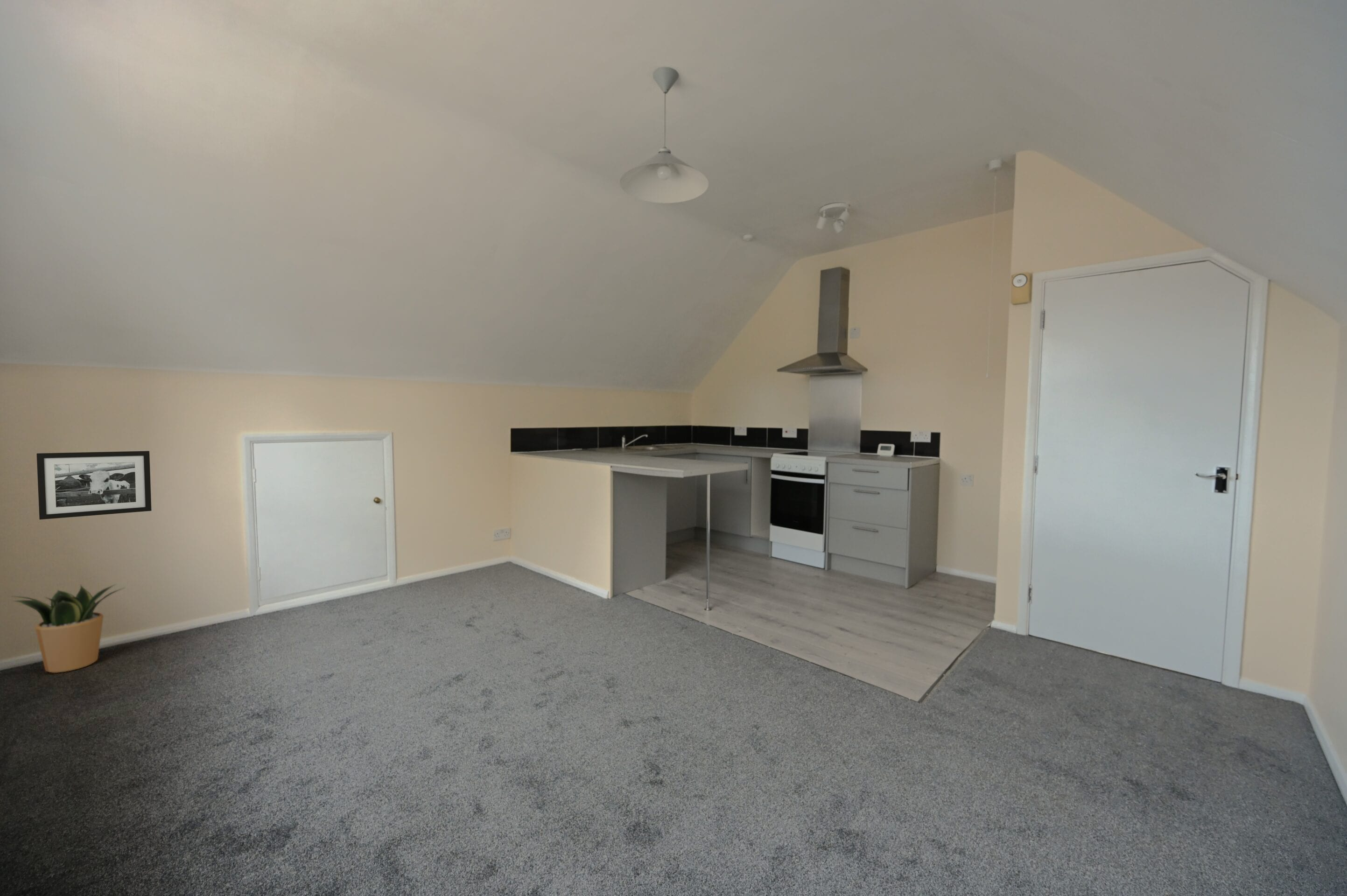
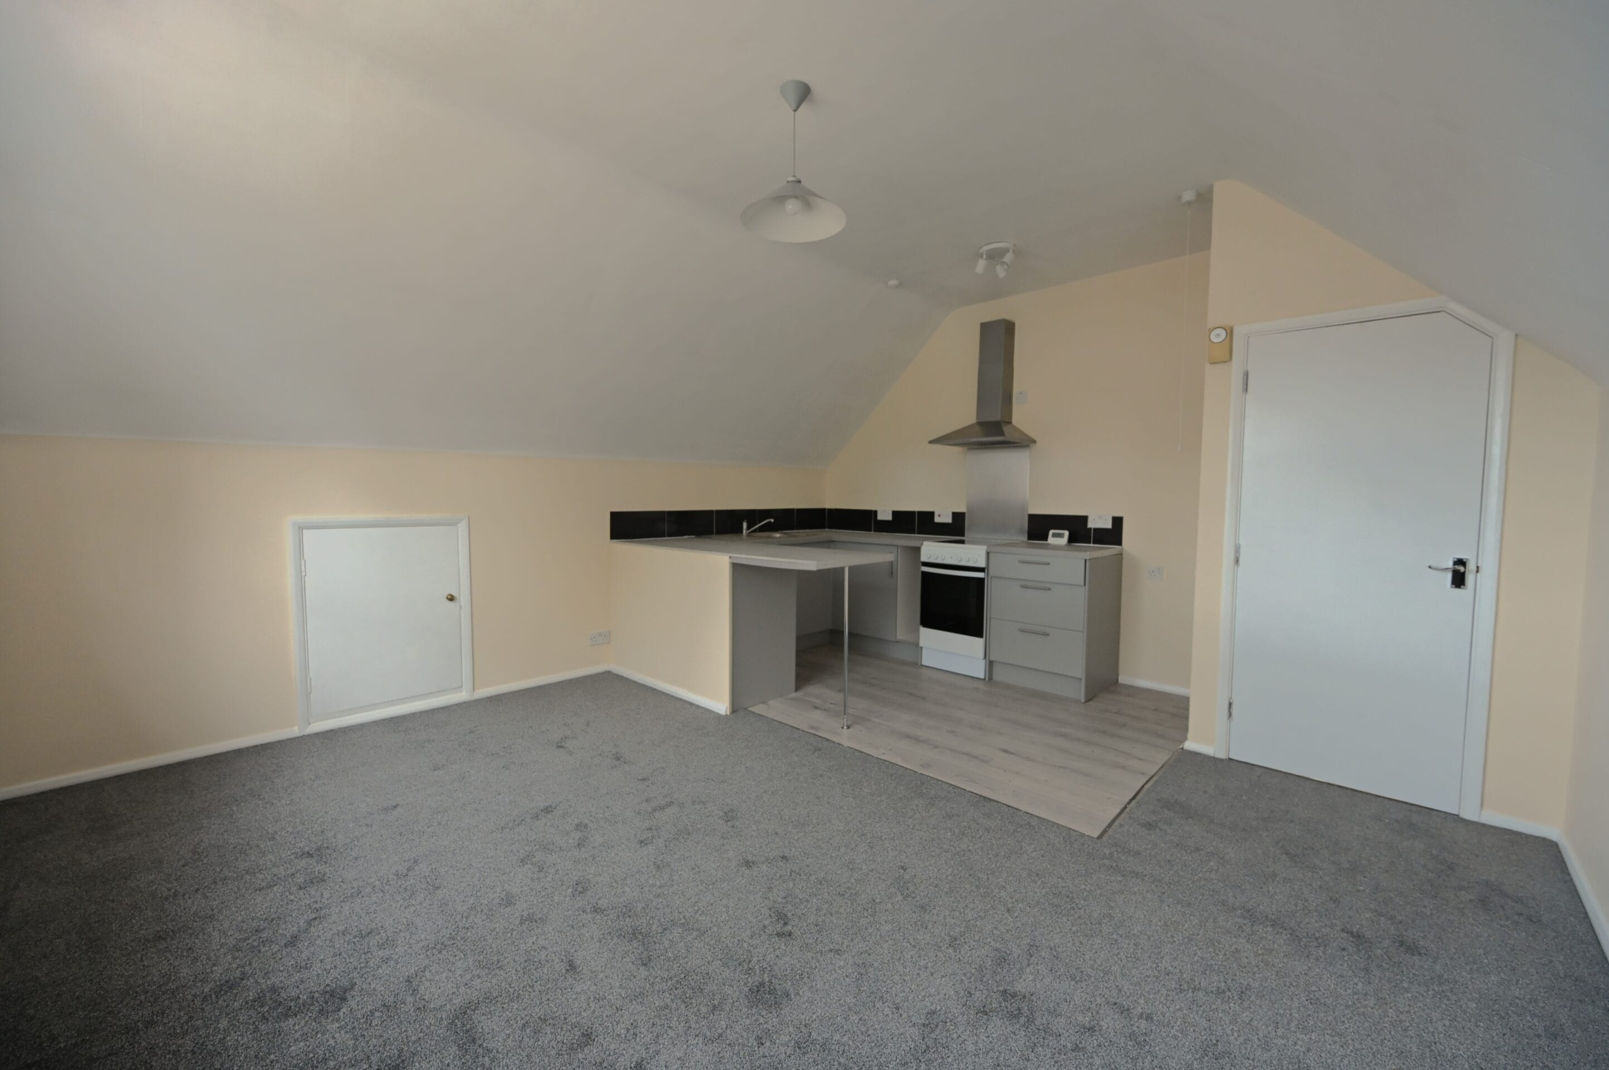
- picture frame [36,450,152,520]
- potted plant [11,583,126,673]
